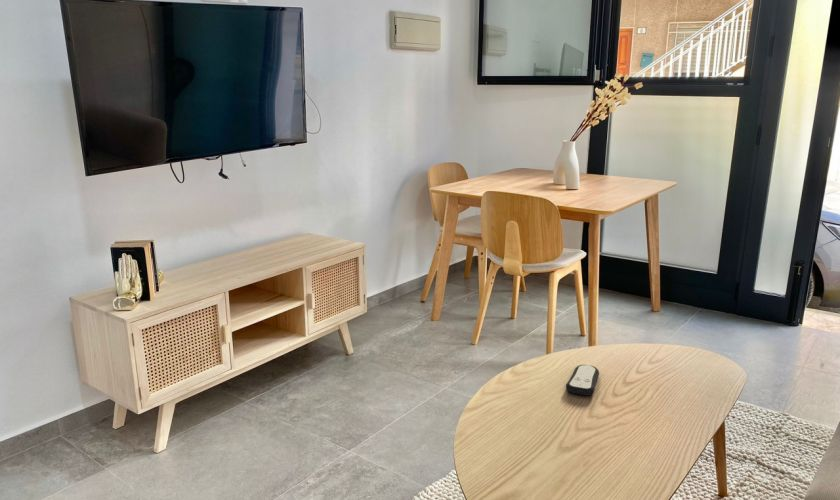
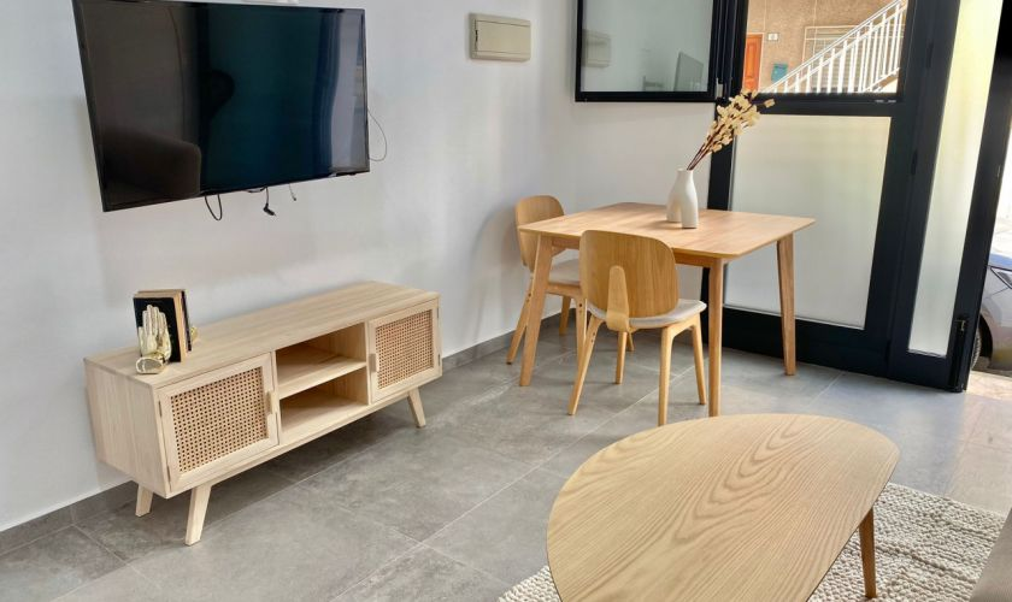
- remote control [565,364,600,396]
